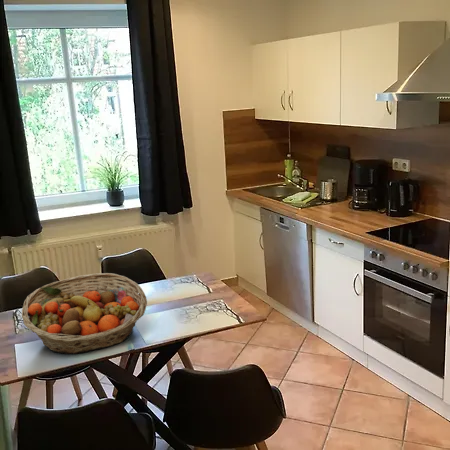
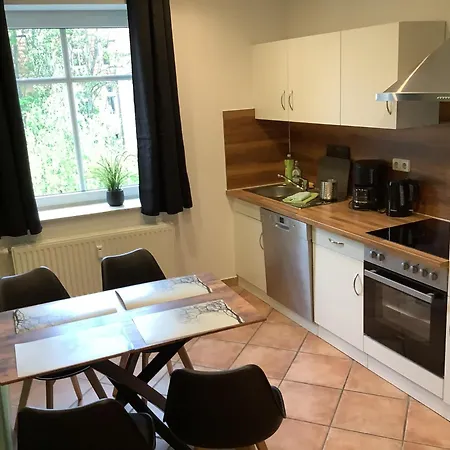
- fruit basket [21,272,148,355]
